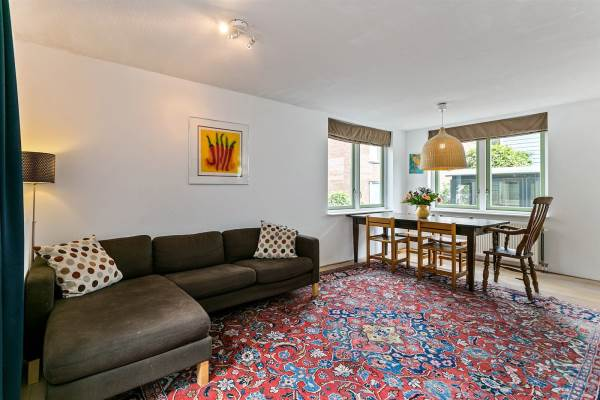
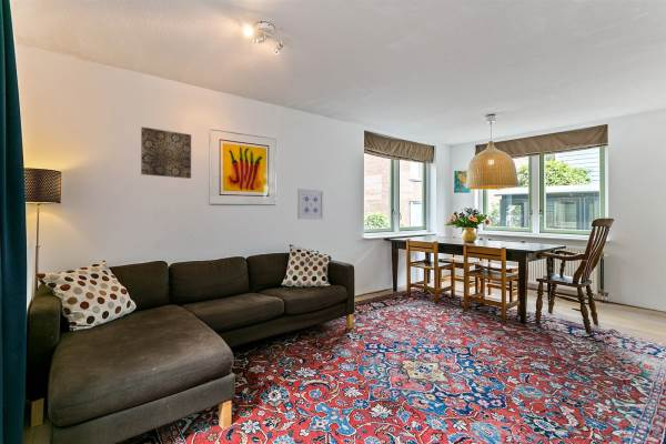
+ wall art [140,125,192,180]
+ wall art [296,188,324,221]
